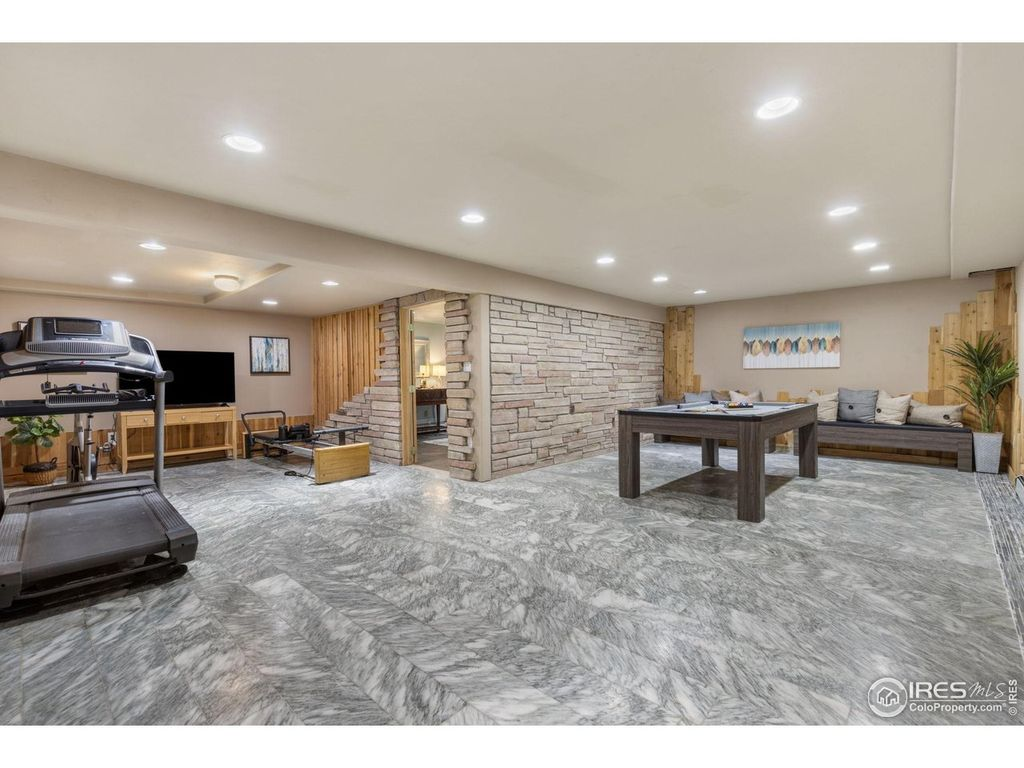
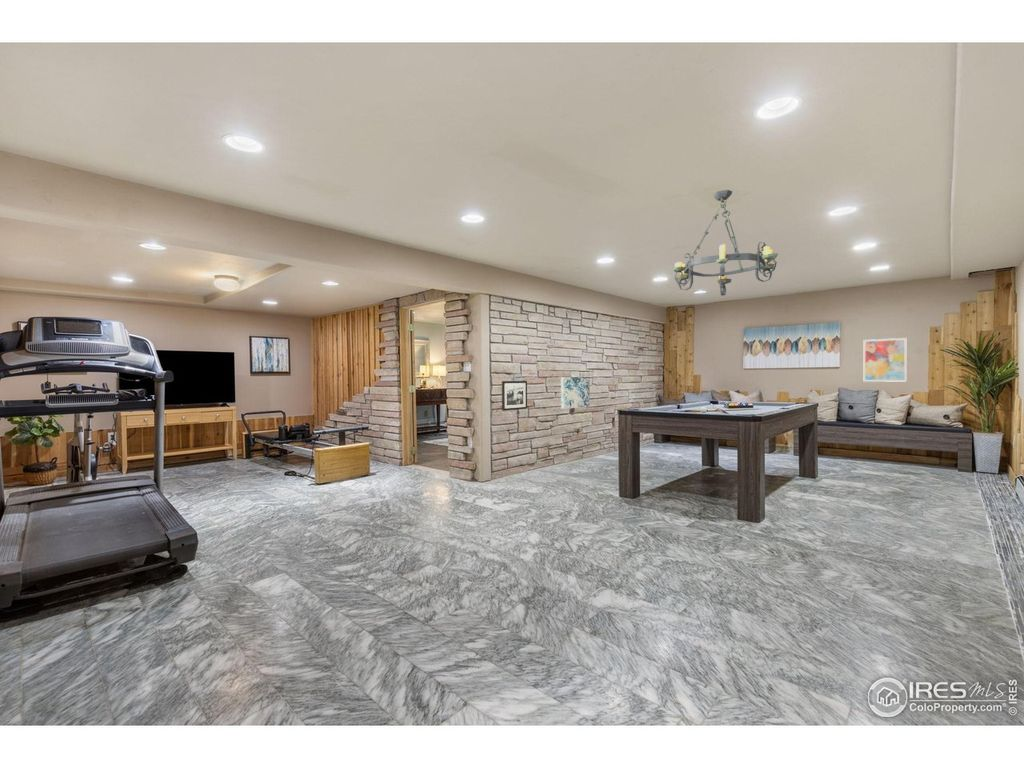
+ chandelier [672,189,779,296]
+ wall art [560,376,590,410]
+ picture frame [501,380,528,412]
+ wall art [863,337,907,383]
